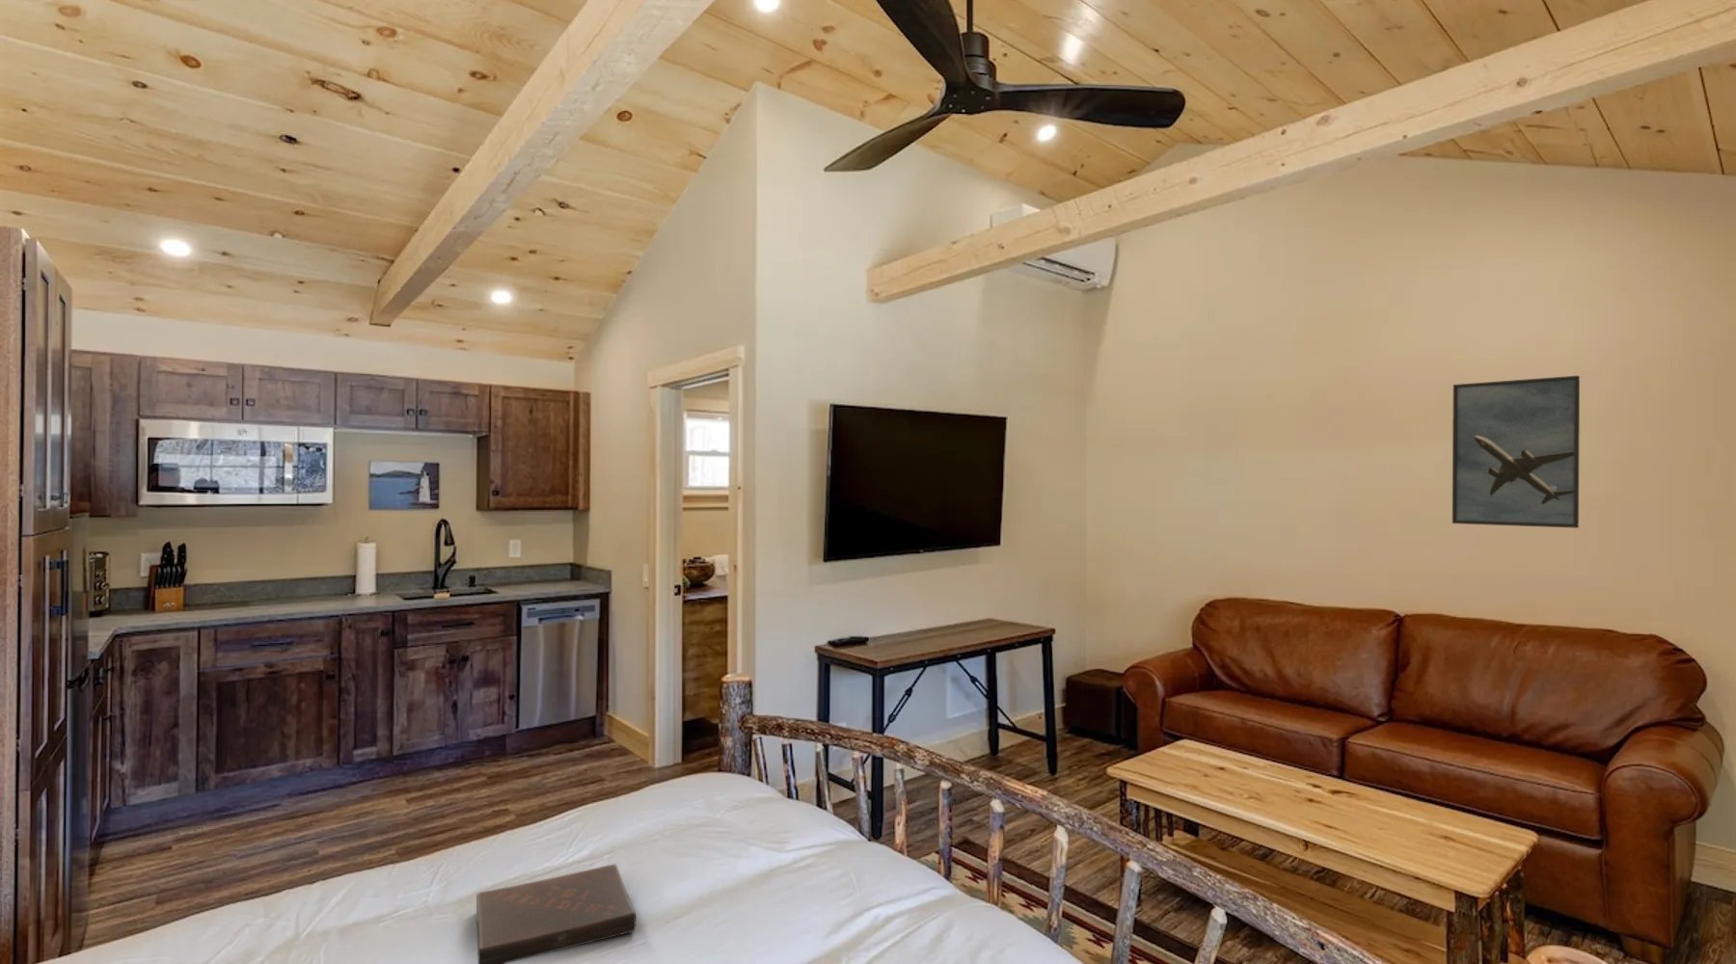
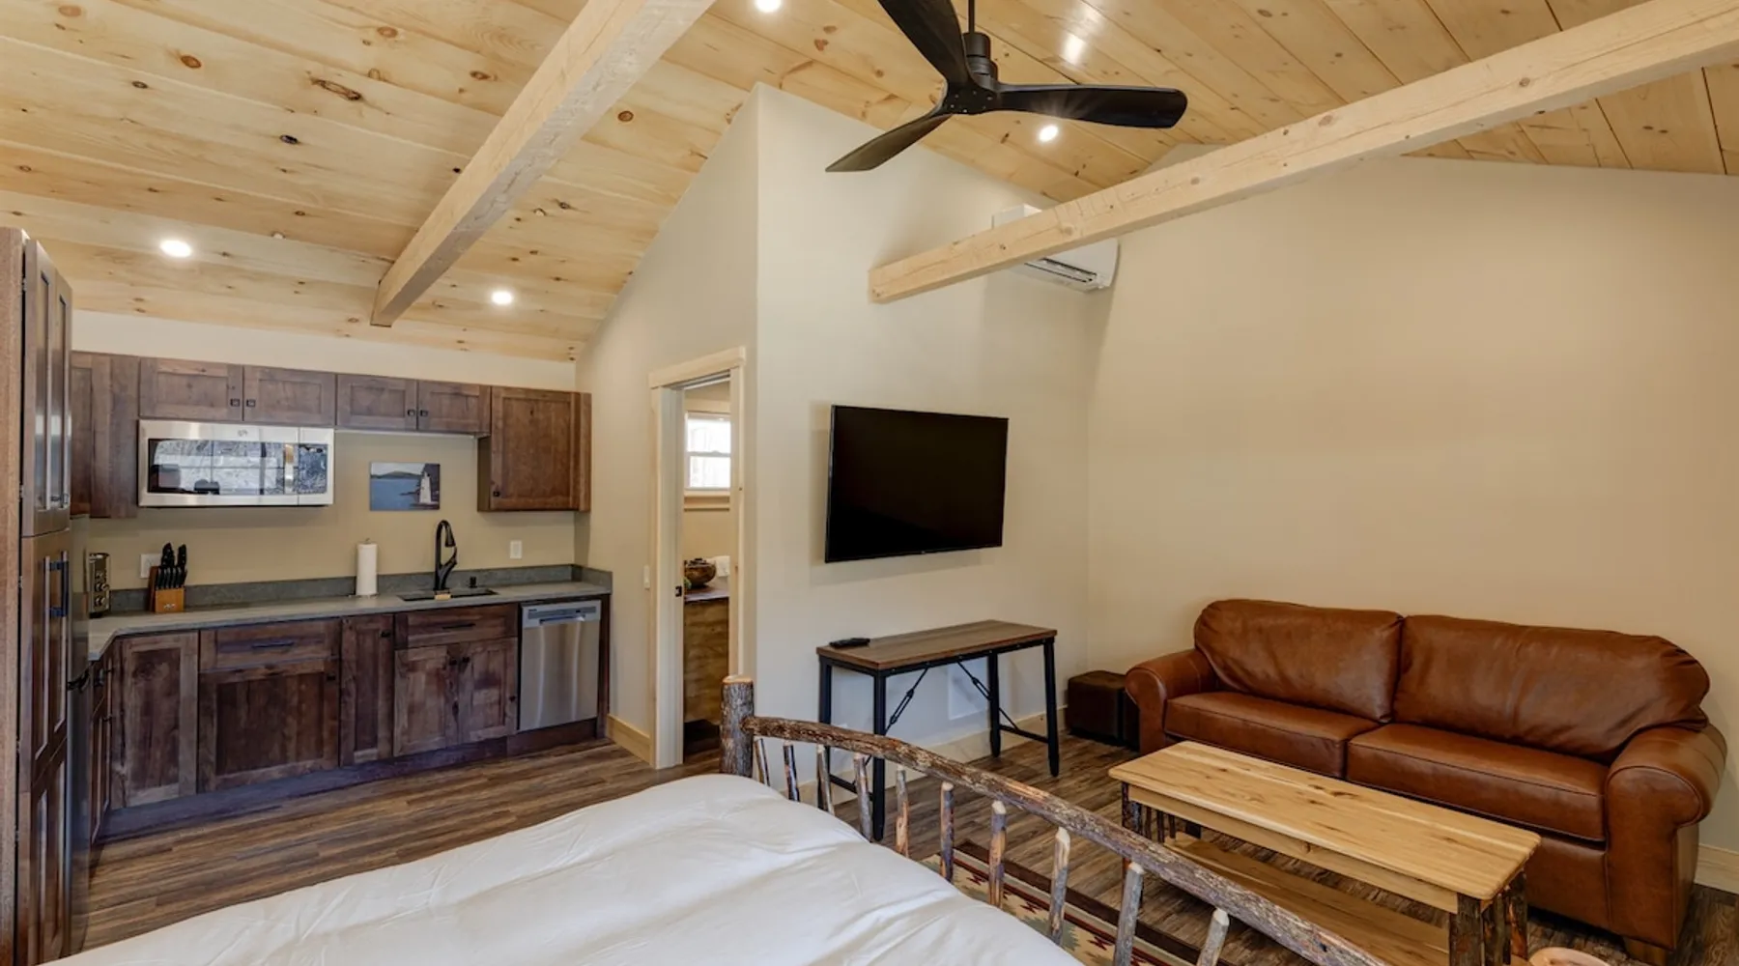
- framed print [1451,375,1580,529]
- book [475,863,638,964]
